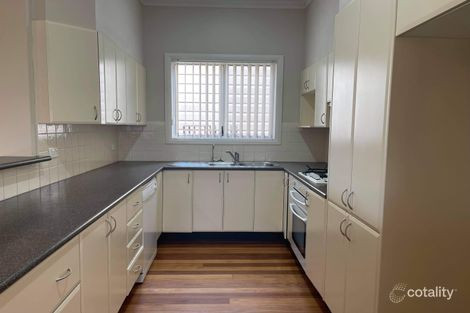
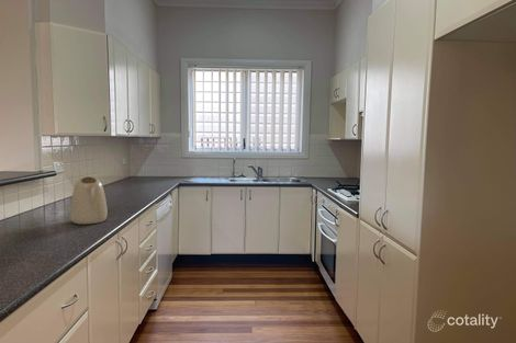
+ kettle [69,175,109,226]
